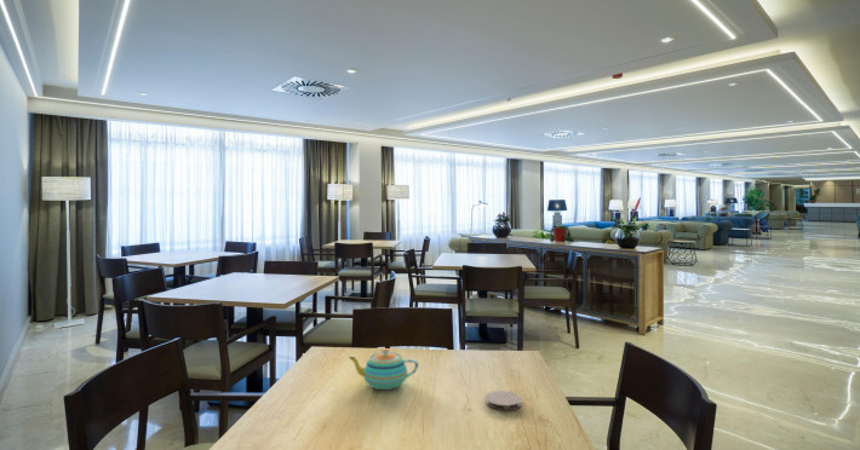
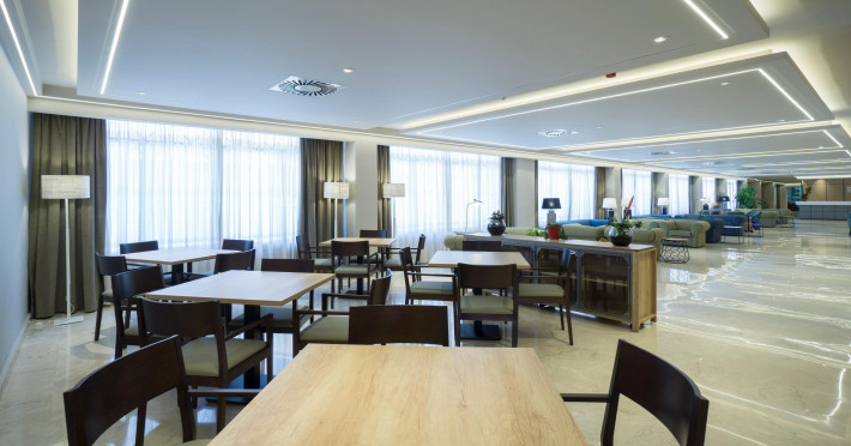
- teapot [346,348,420,391]
- coaster [485,390,522,411]
